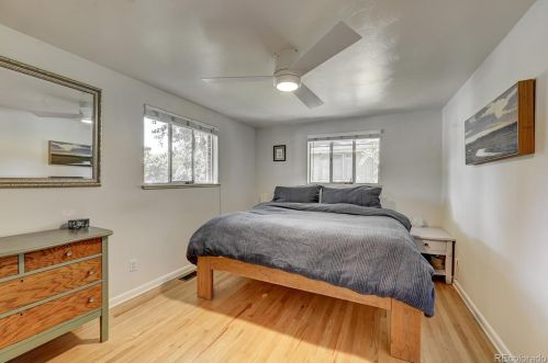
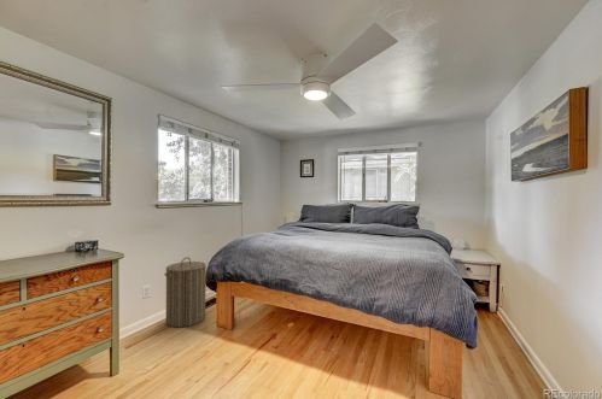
+ laundry hamper [163,257,208,328]
